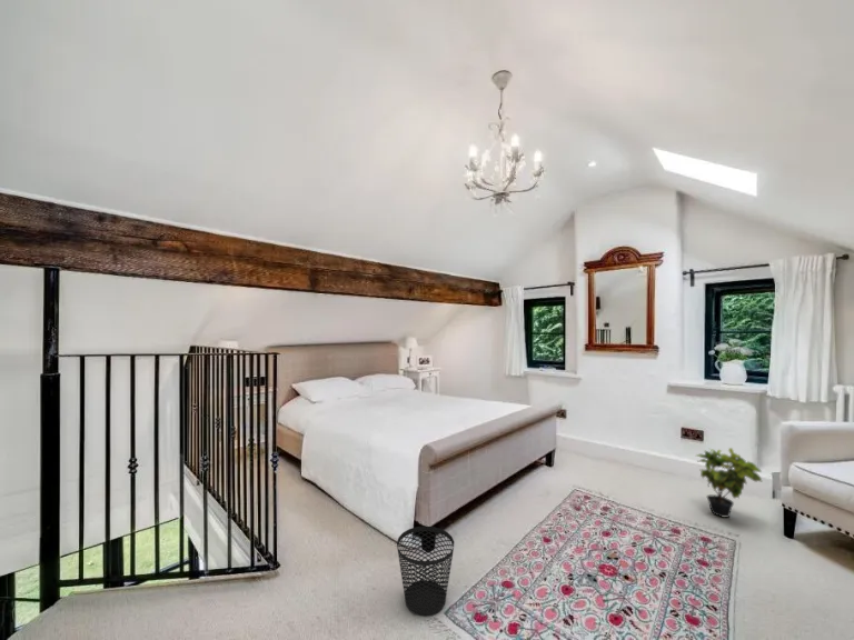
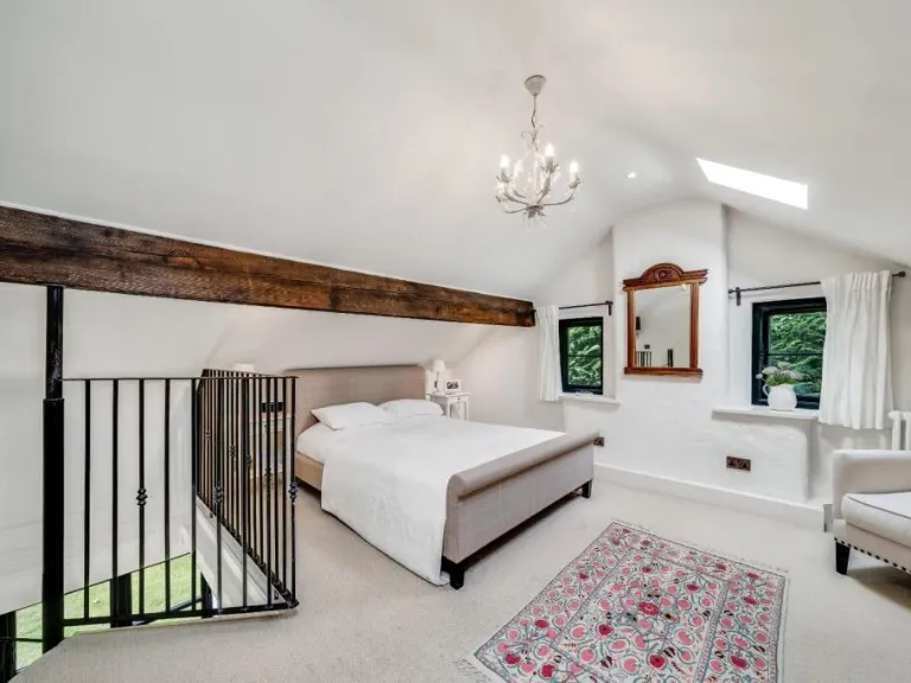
- potted plant [695,447,763,519]
- wastebasket [396,526,455,618]
